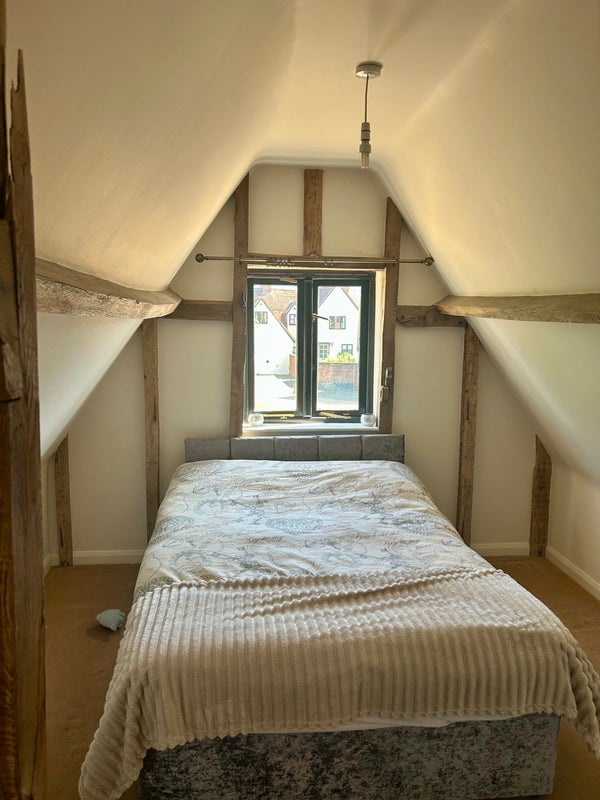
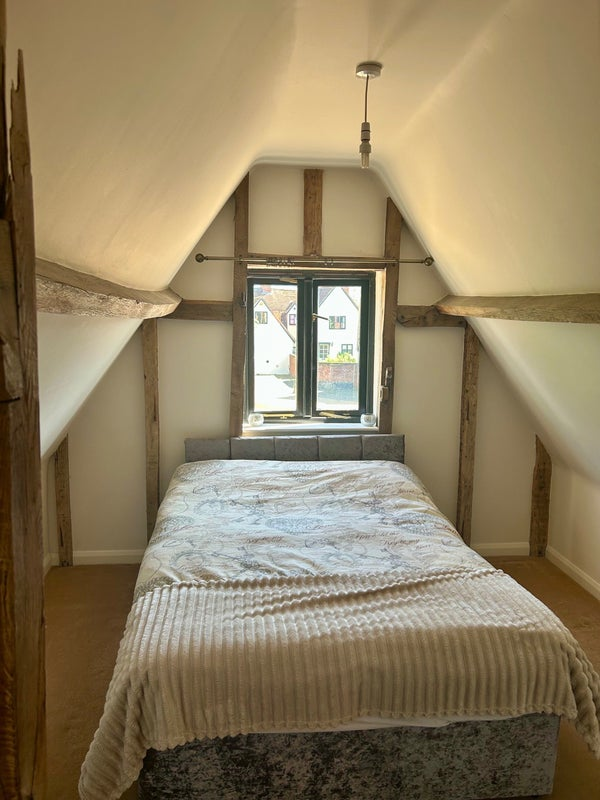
- plush toy [96,608,126,632]
